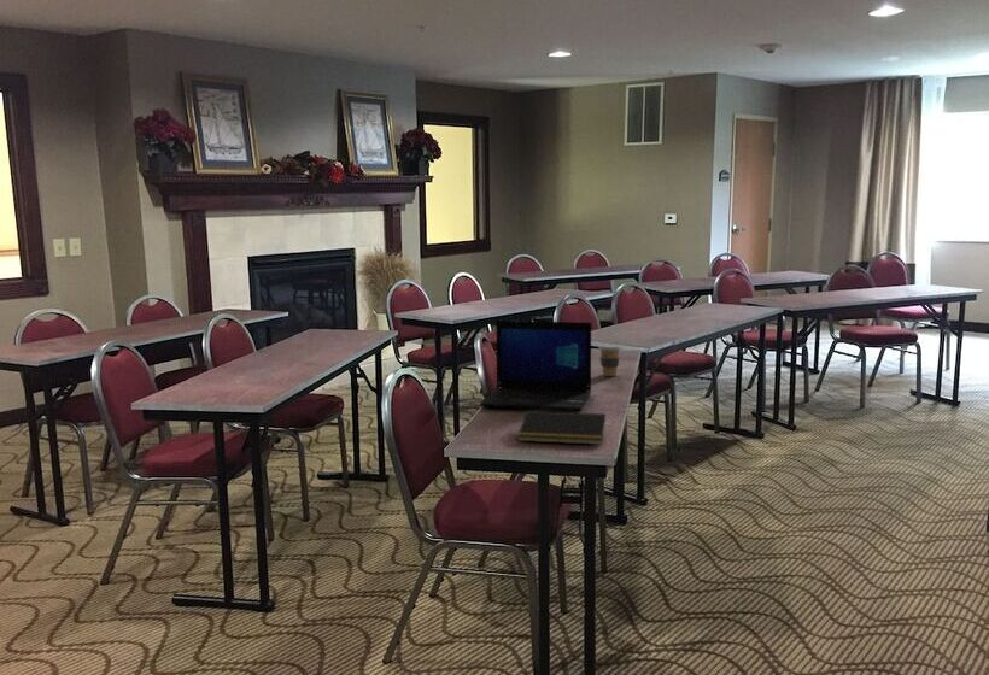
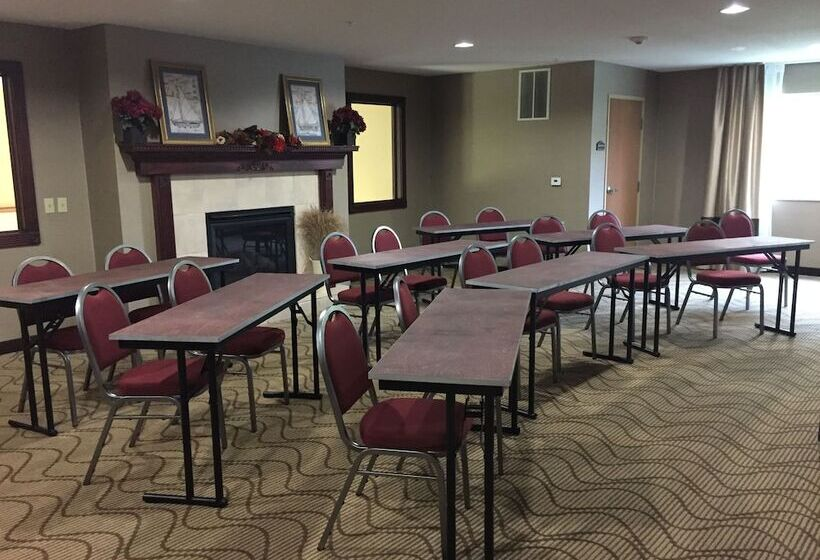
- notepad [516,410,607,446]
- coffee cup [598,344,622,377]
- laptop [479,319,592,412]
